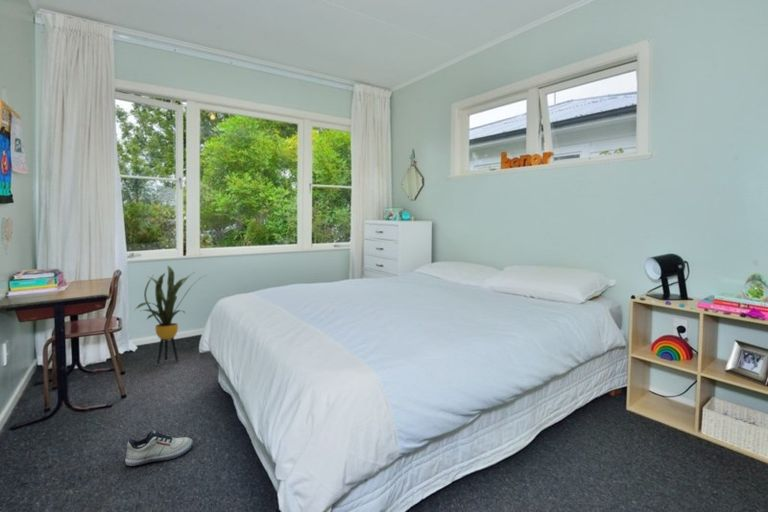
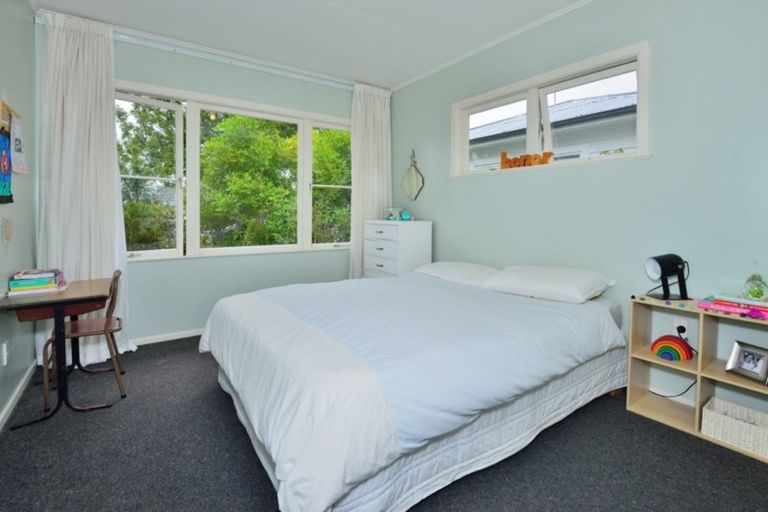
- shoe [124,429,194,467]
- house plant [134,265,208,365]
